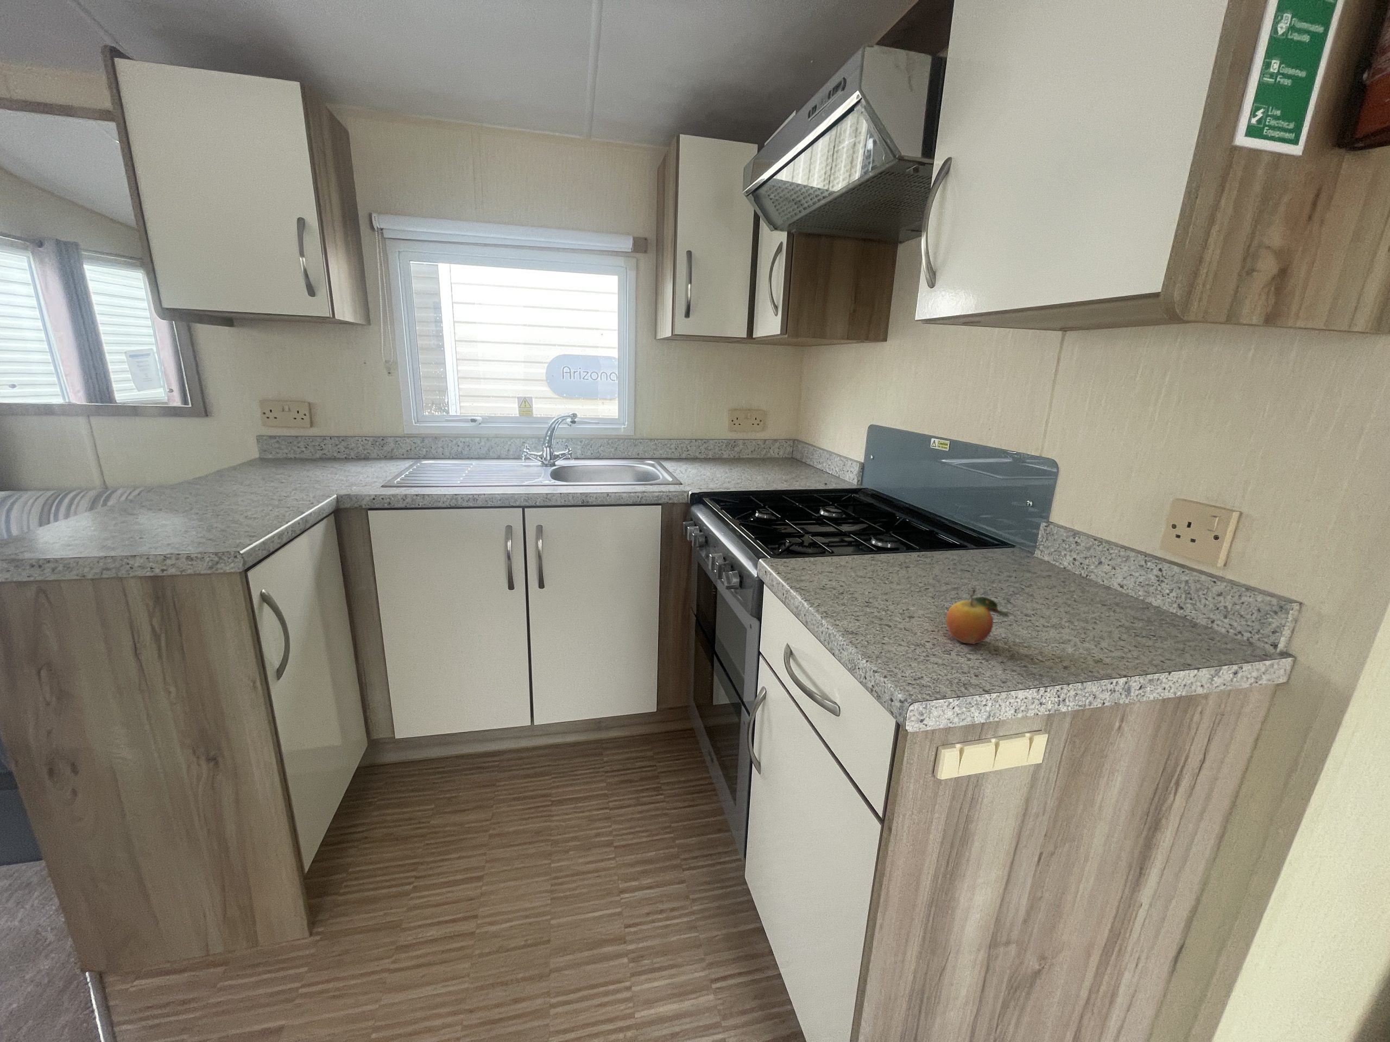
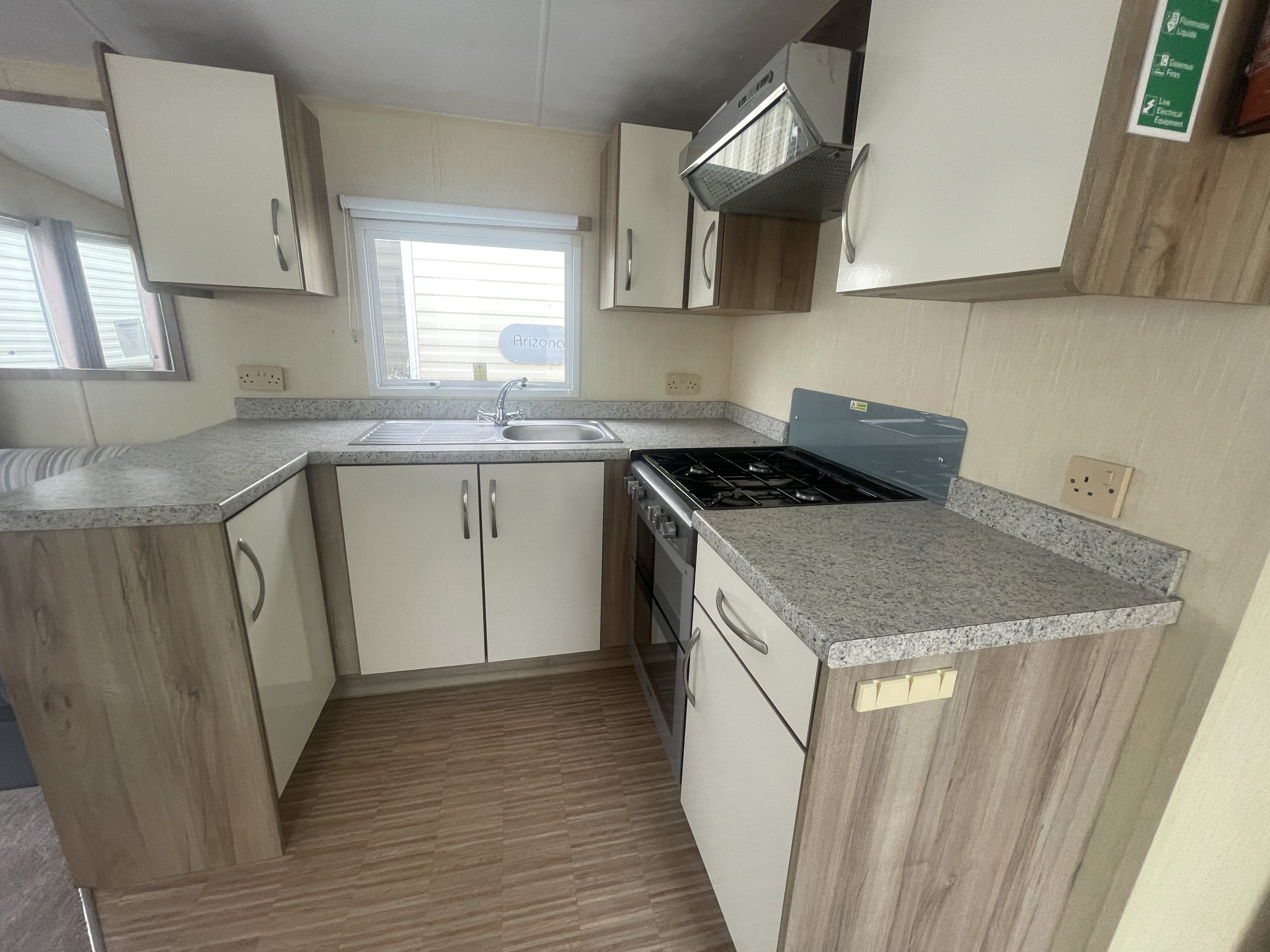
- fruit [946,588,1010,645]
